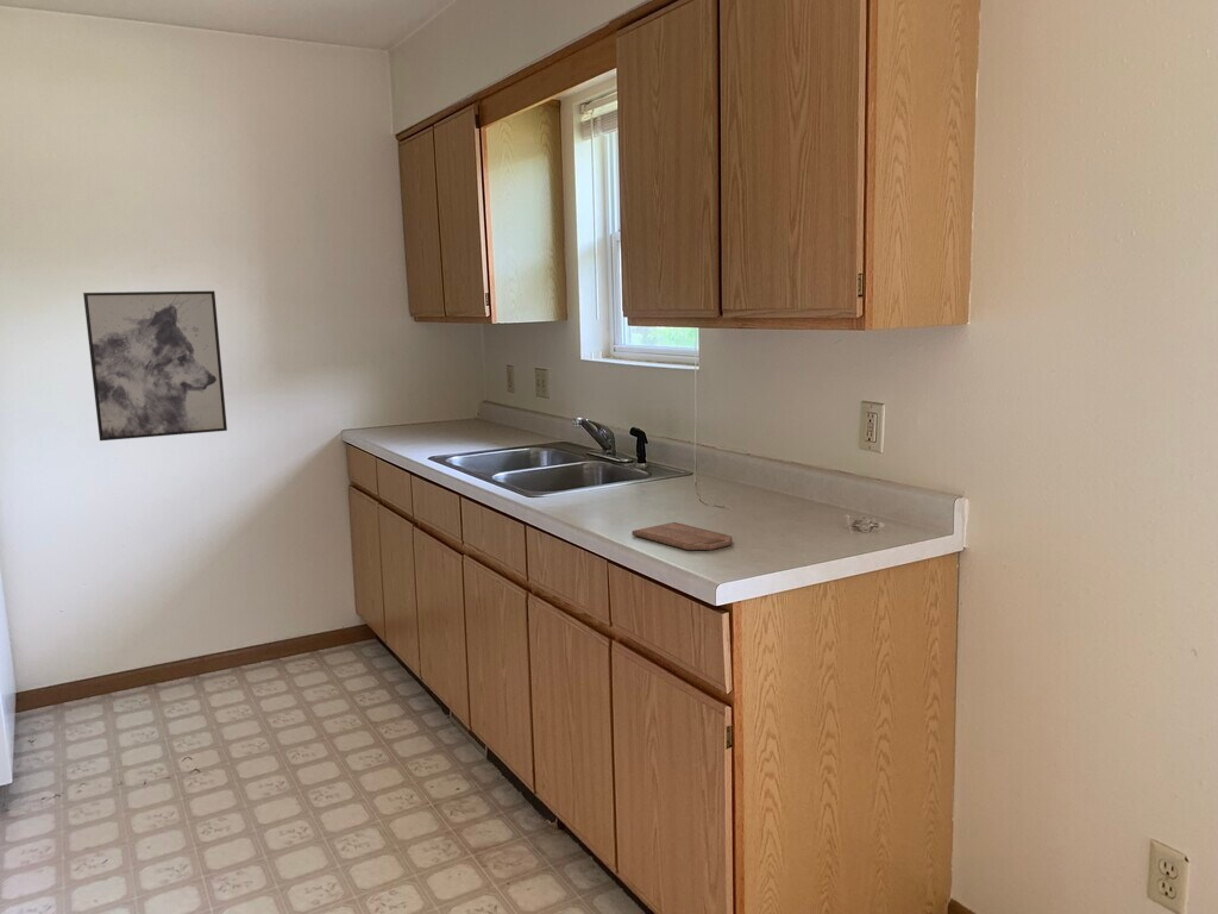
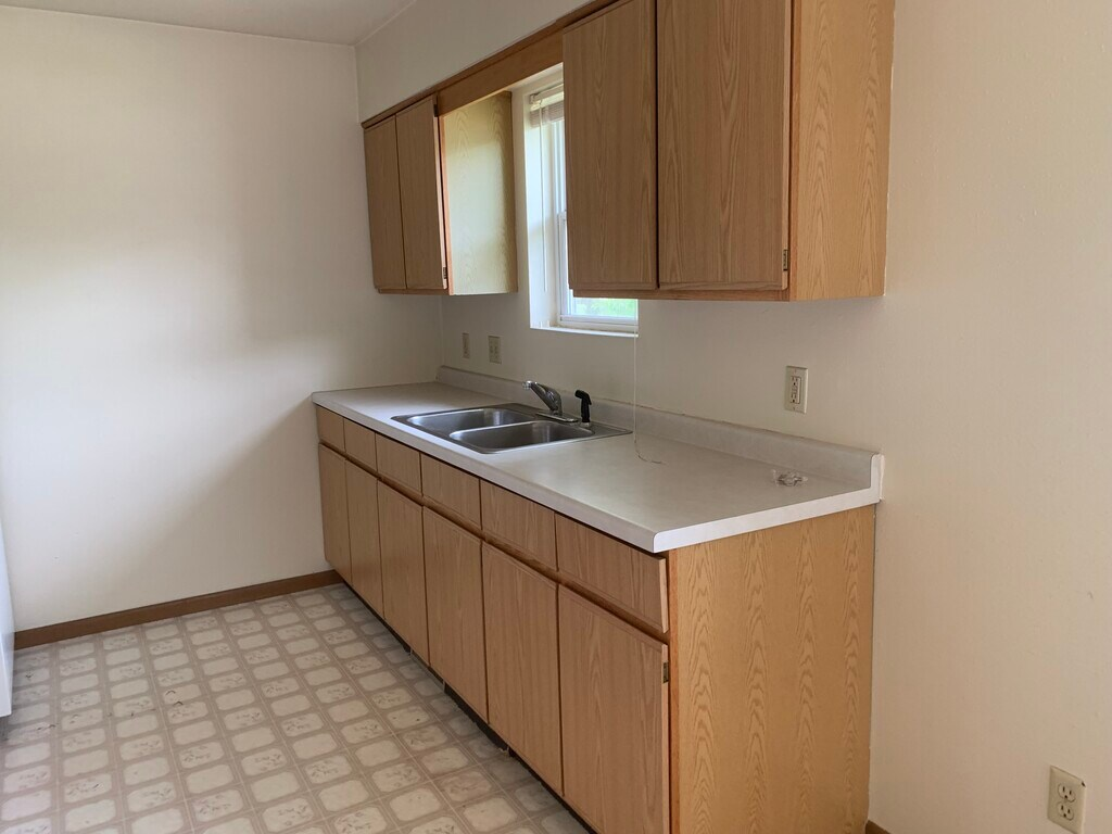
- wall art [82,290,228,442]
- cutting board [632,521,733,551]
